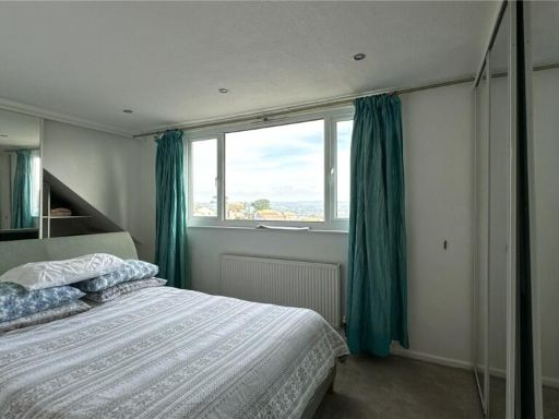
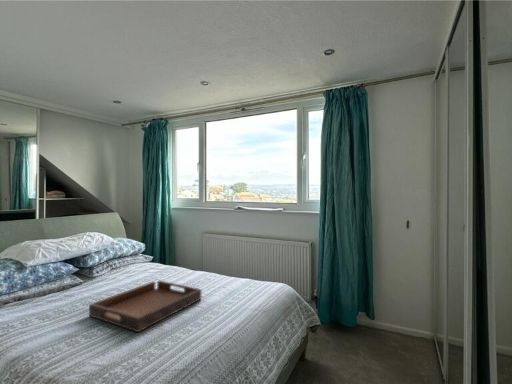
+ serving tray [88,280,203,333]
